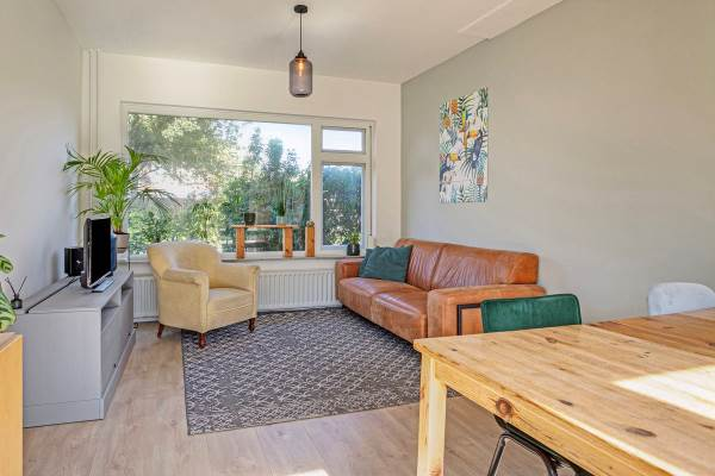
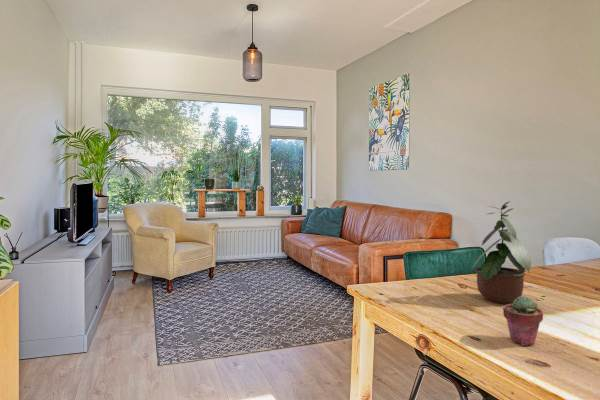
+ potted succulent [502,295,544,346]
+ potted plant [471,200,532,304]
